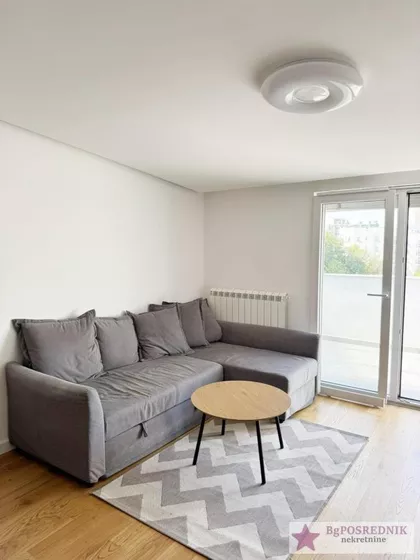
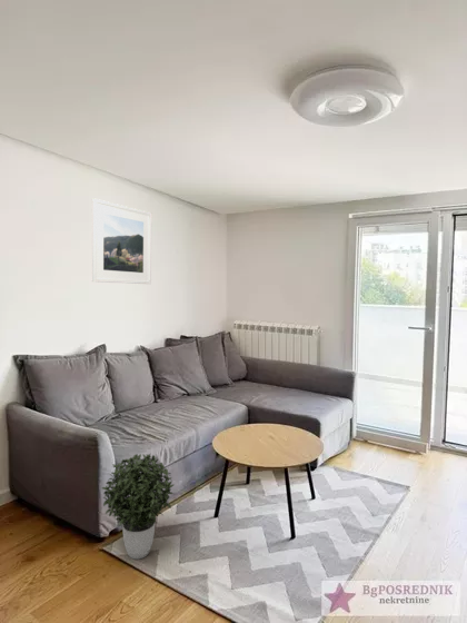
+ potted plant [100,452,175,561]
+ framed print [91,197,152,285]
